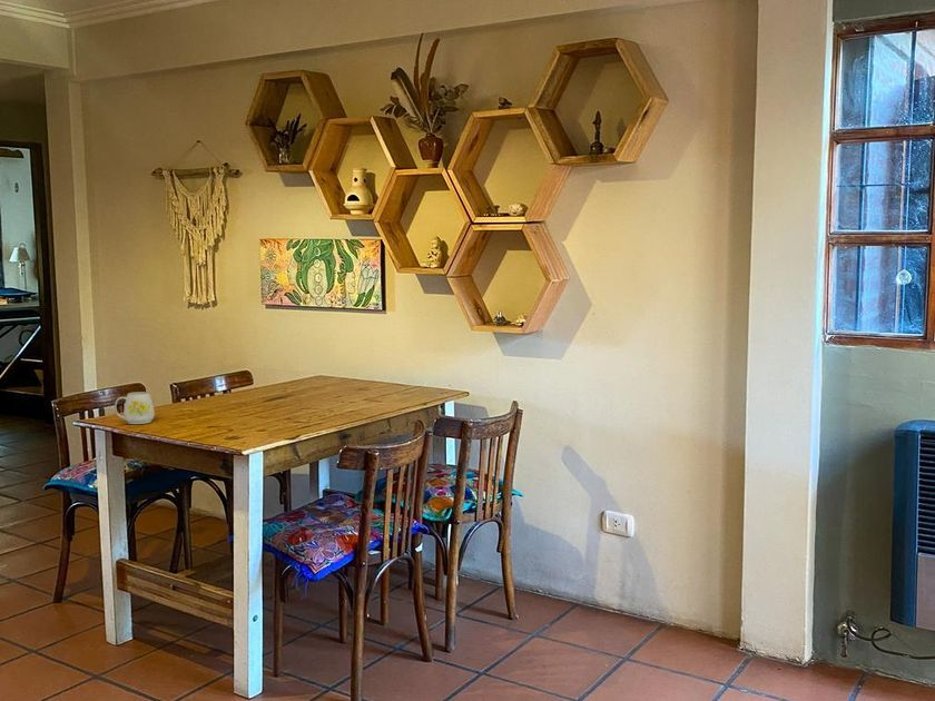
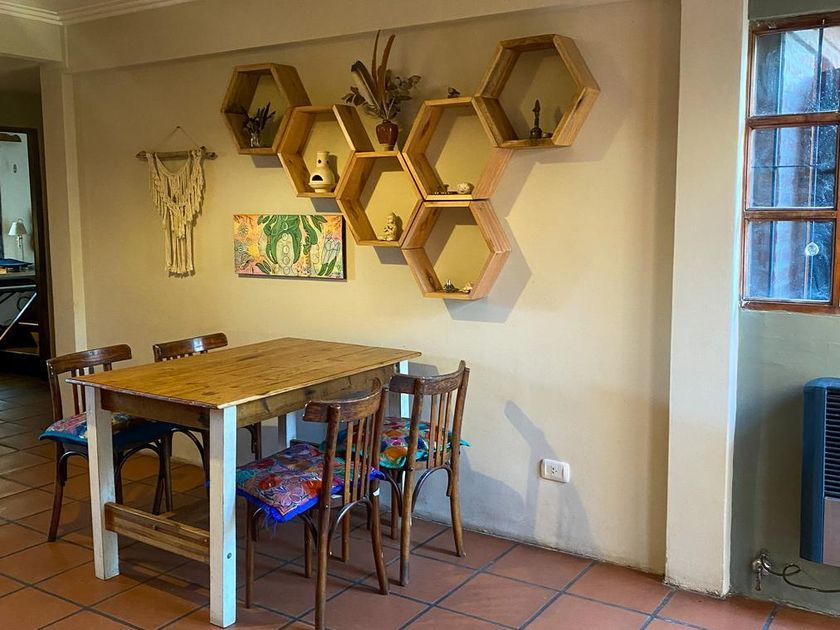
- mug [114,391,156,425]
